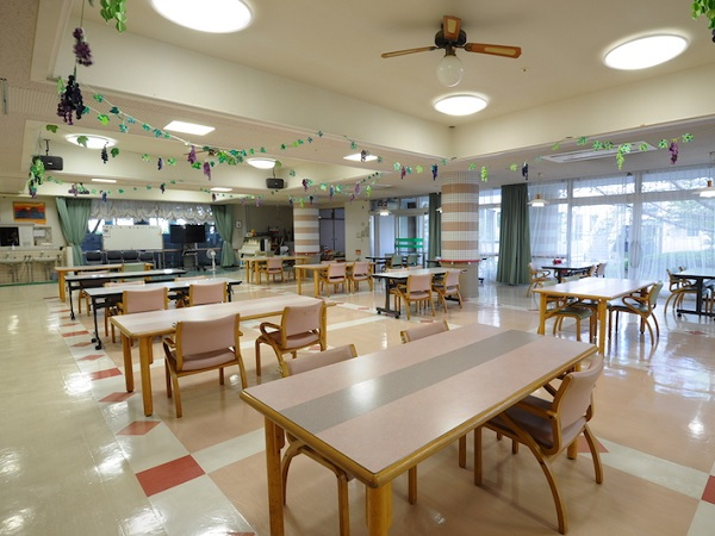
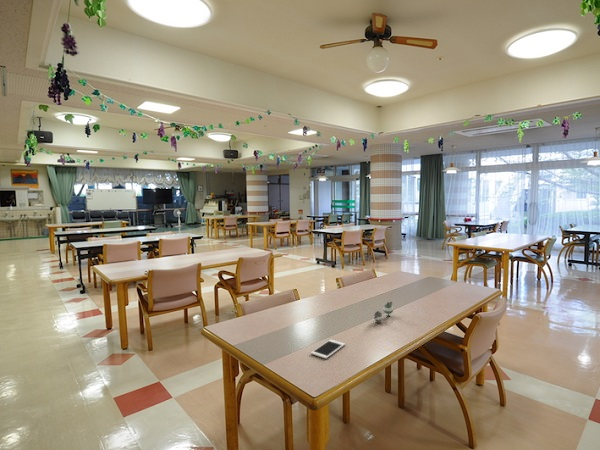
+ teapot [373,301,394,324]
+ cell phone [310,339,346,360]
